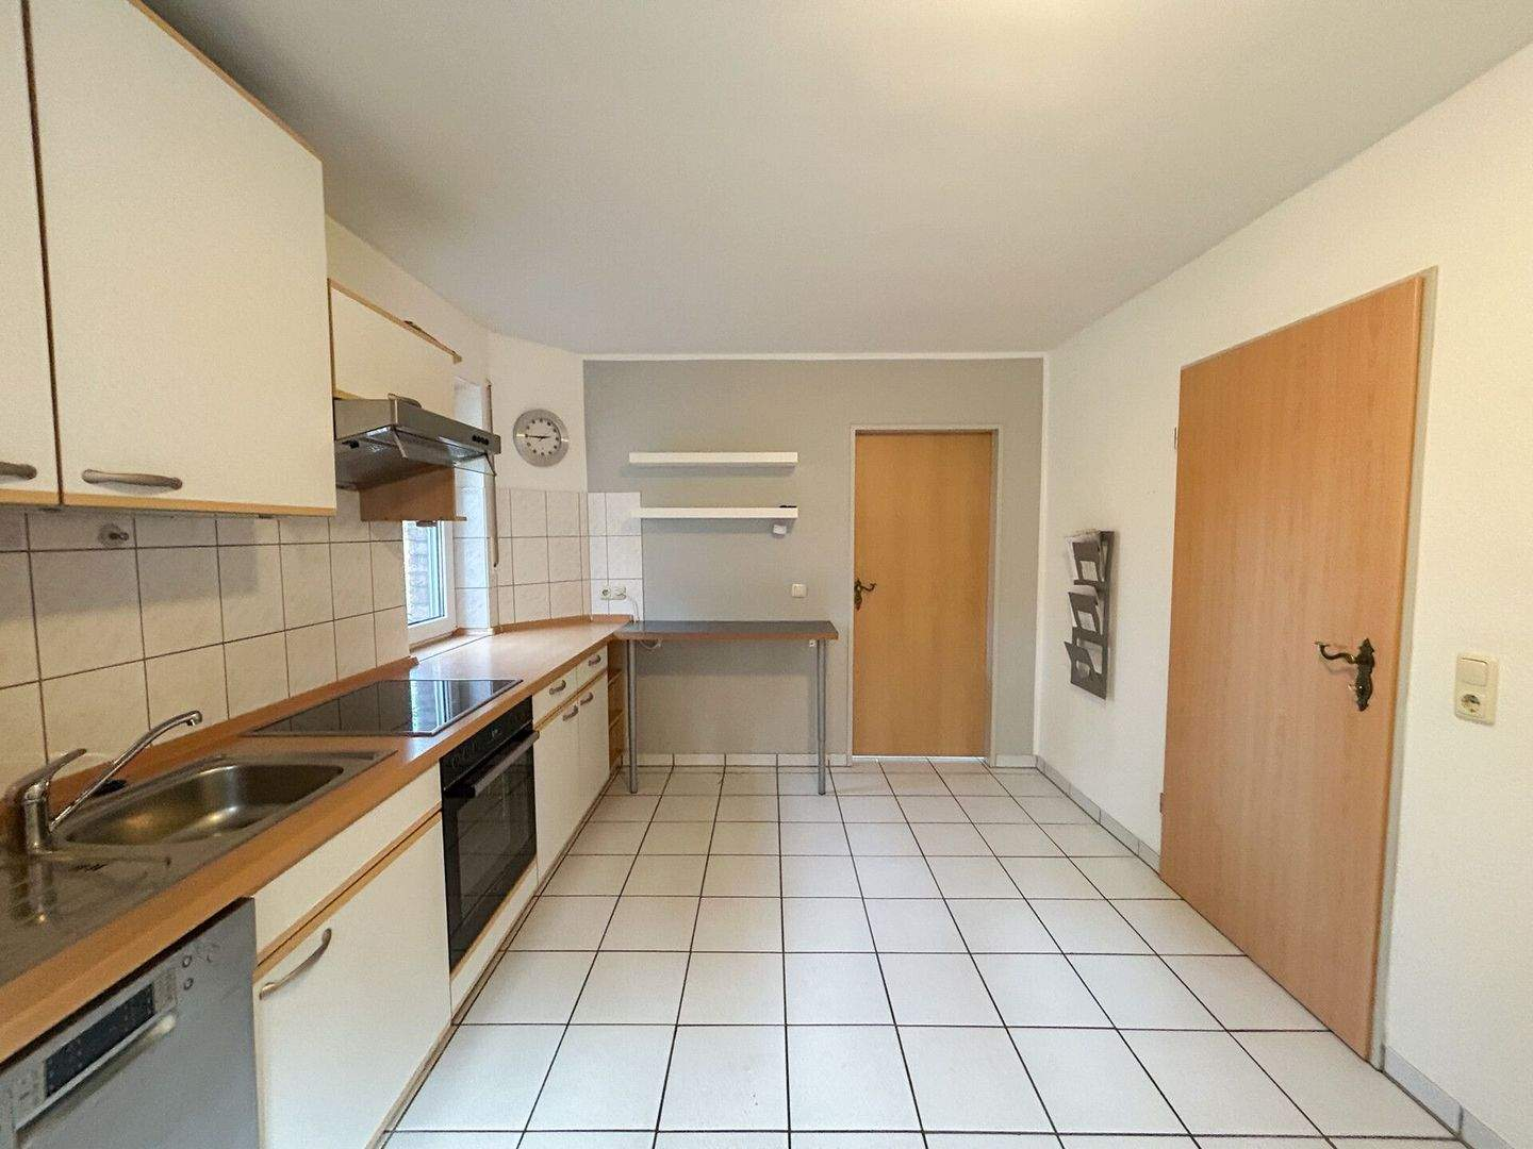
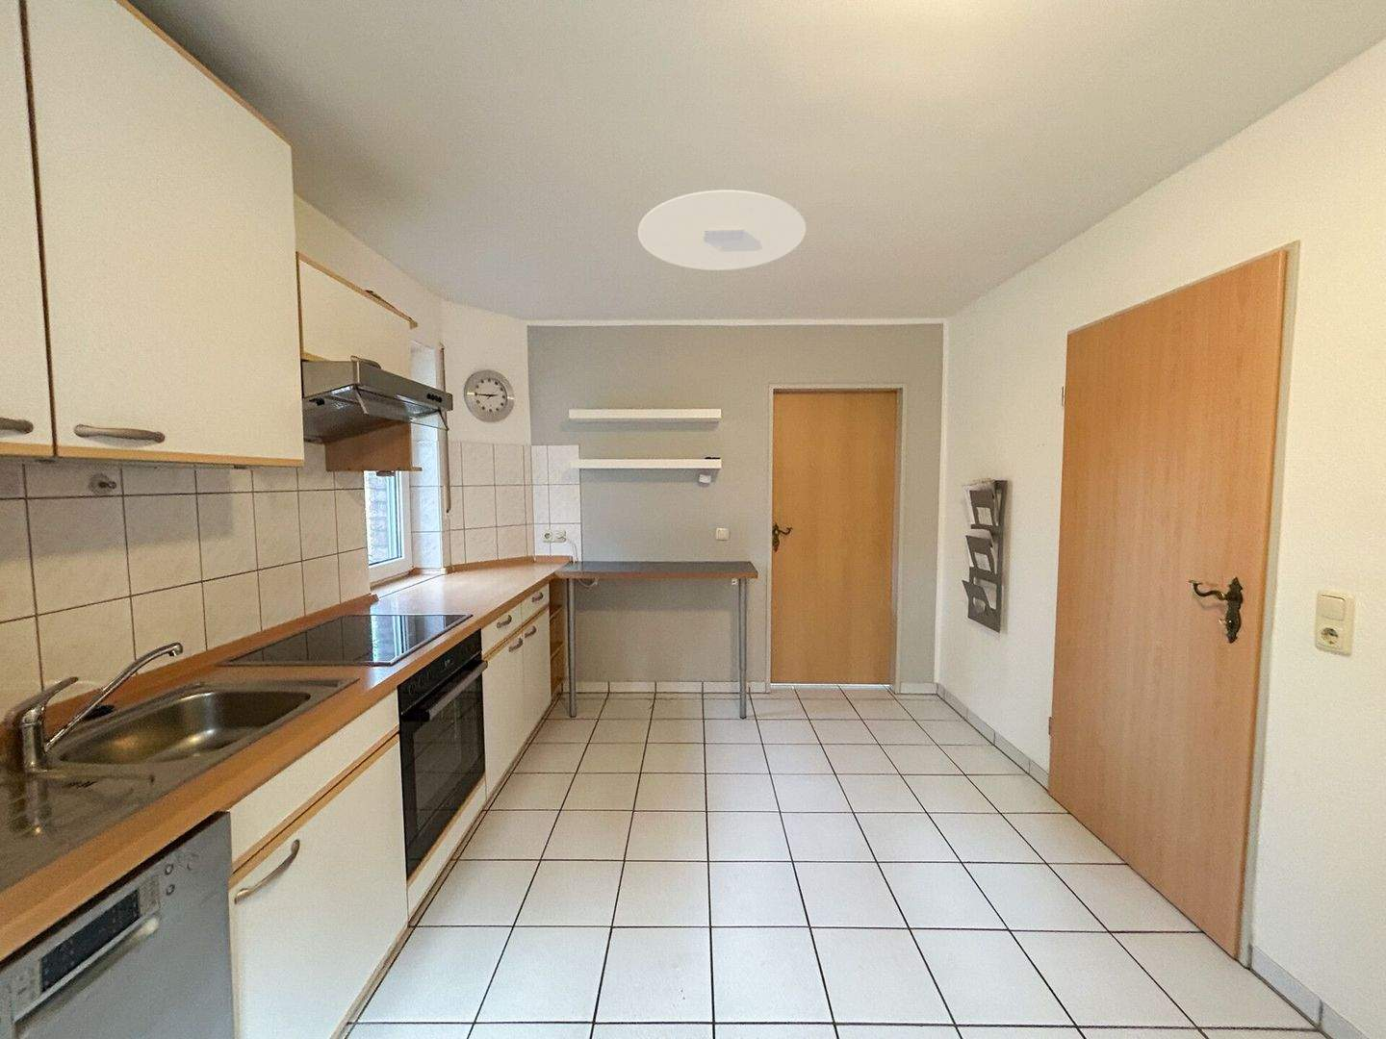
+ ceiling light [637,190,806,272]
